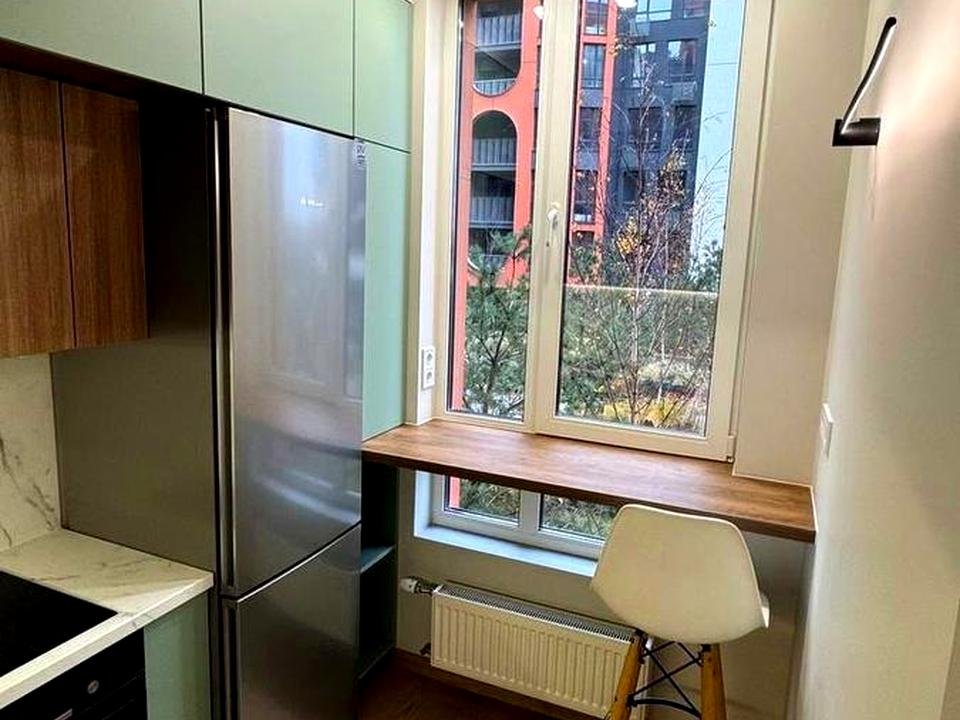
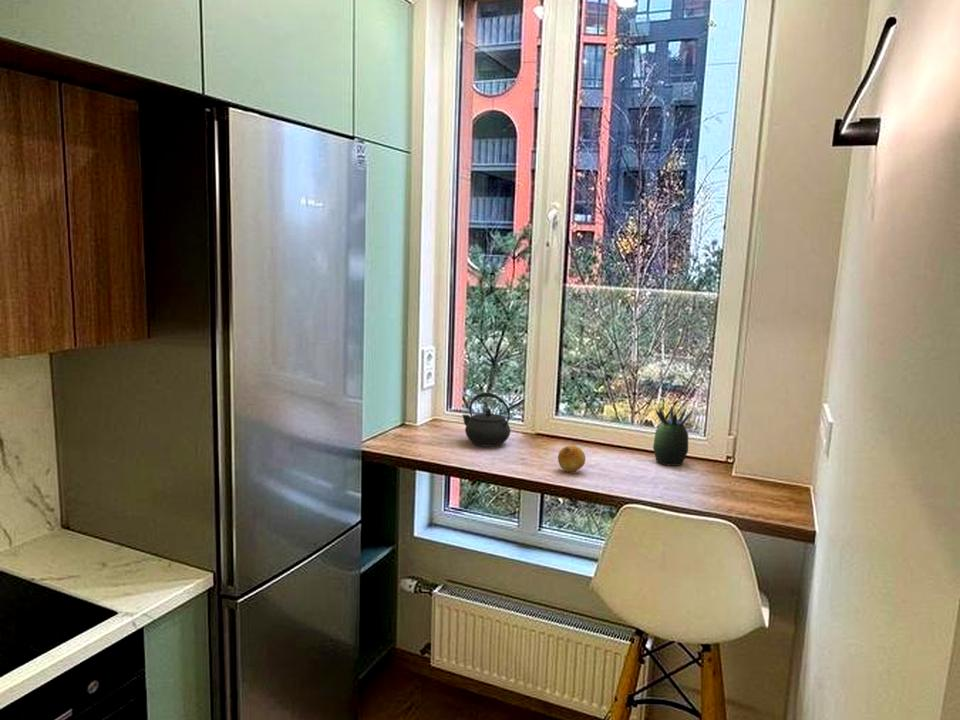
+ succulent plant [652,405,693,467]
+ kettle [461,392,512,448]
+ fruit [557,444,586,473]
